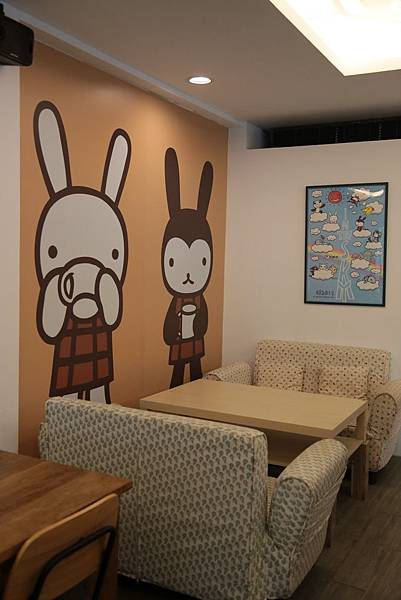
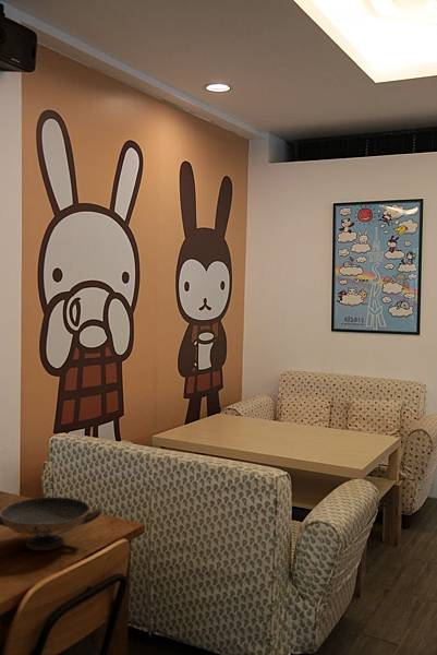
+ decorative bowl [0,496,104,551]
